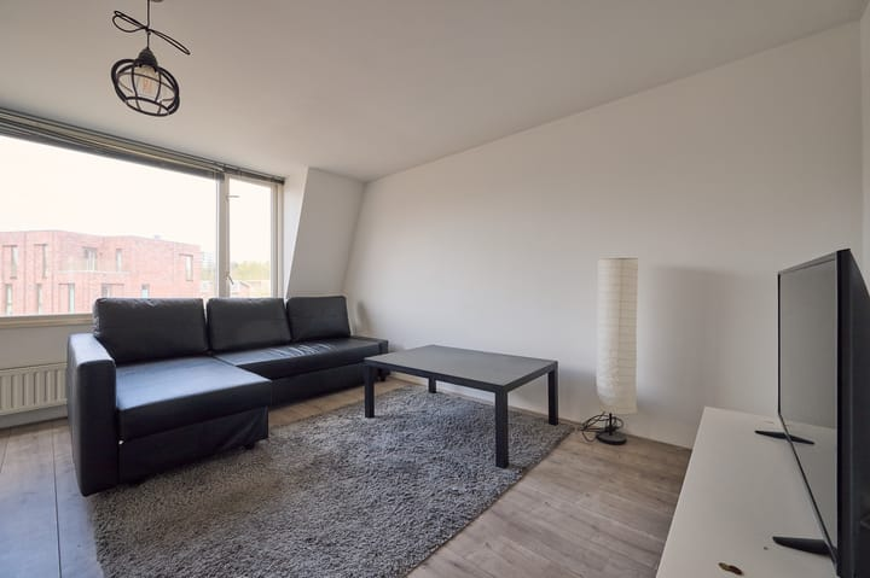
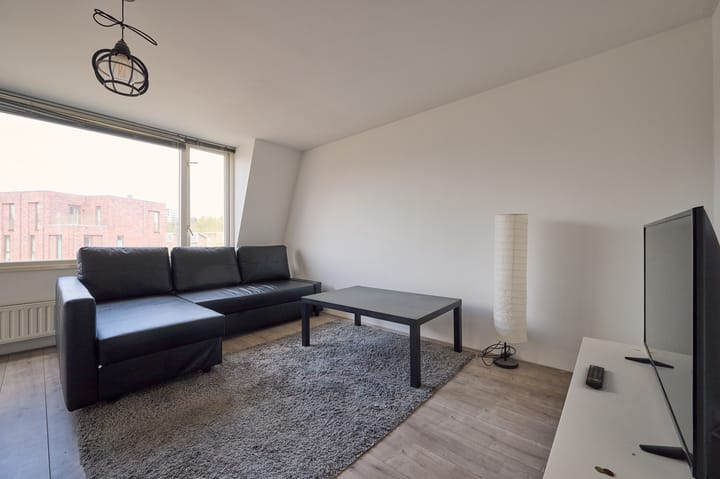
+ remote control [584,364,605,390]
